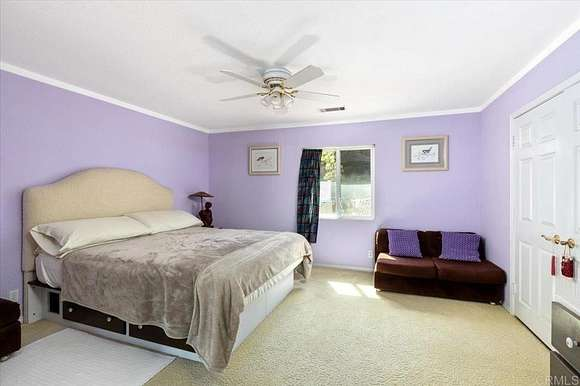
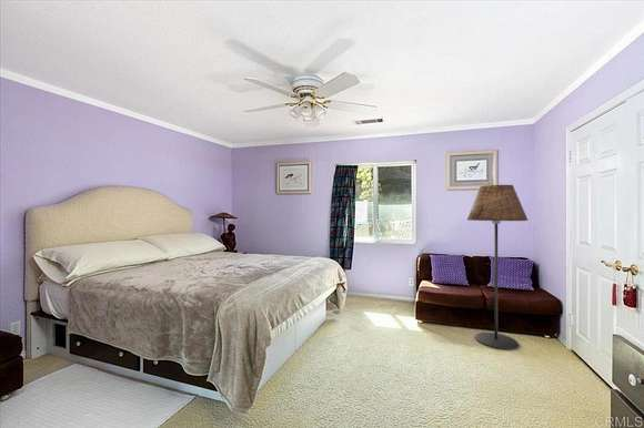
+ floor lamp [466,184,529,350]
